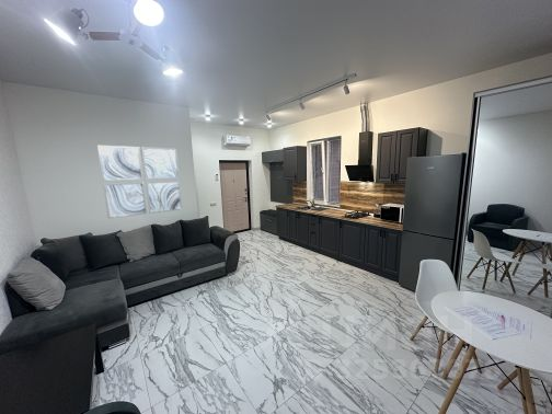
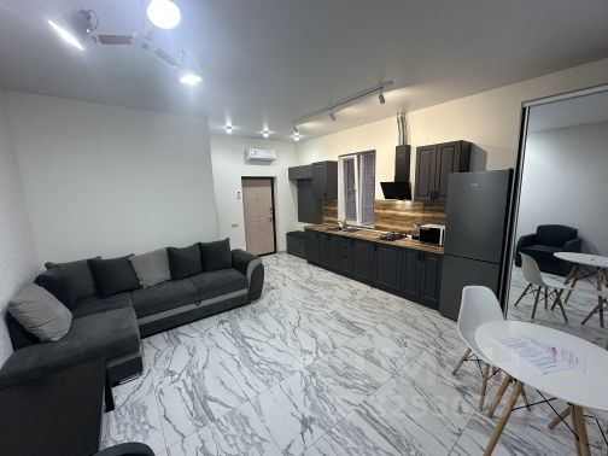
- wall art [96,145,183,220]
